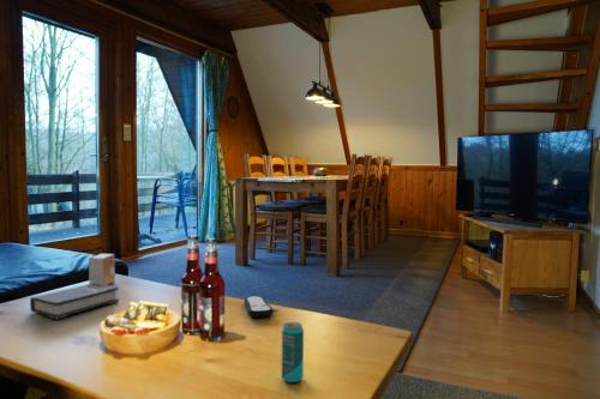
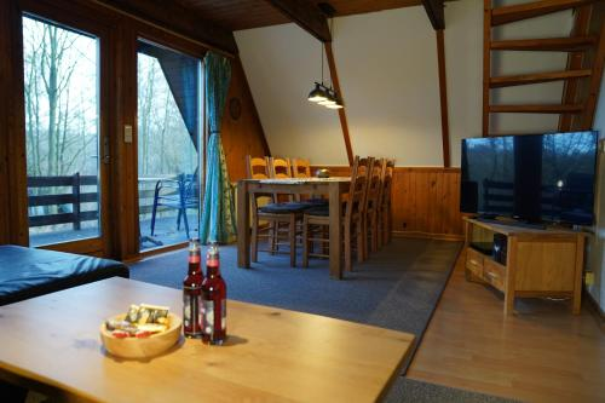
- hardback book [29,283,120,320]
- beverage can [281,321,305,383]
- small box [88,253,116,285]
- remote control [242,295,275,319]
